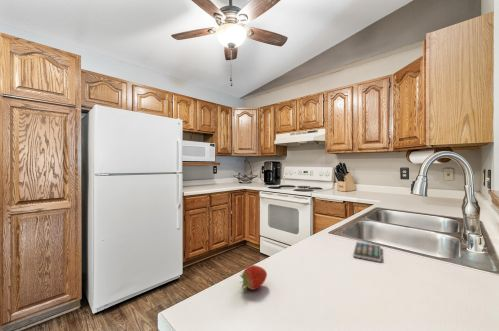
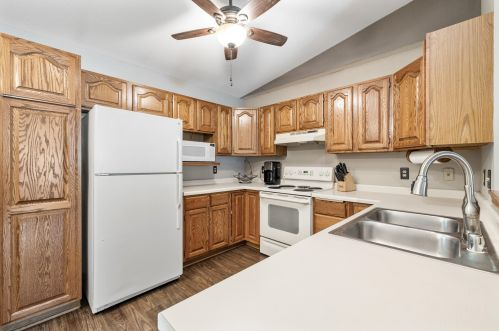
- smartphone [352,241,383,263]
- fruit [239,264,268,294]
